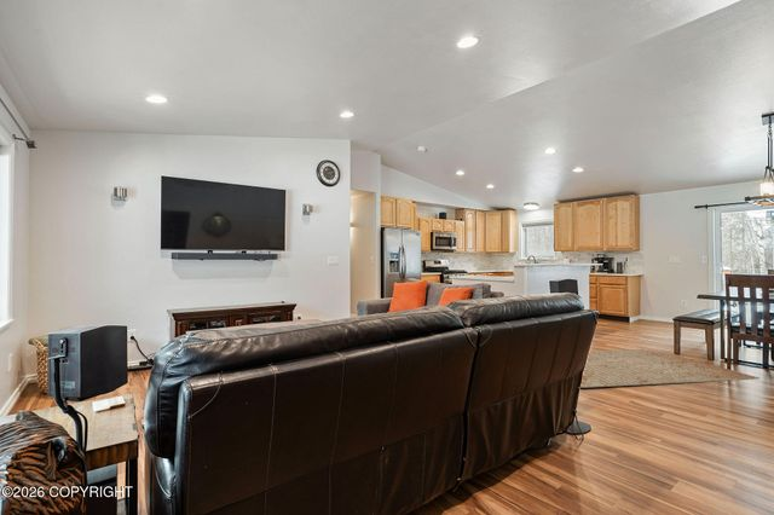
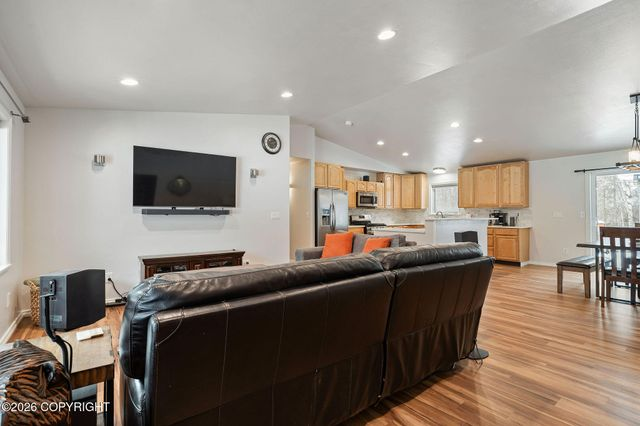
- rug [579,348,761,389]
